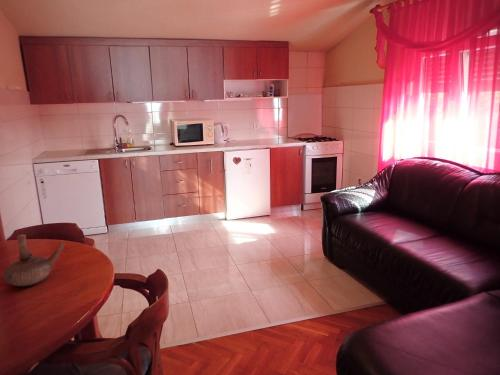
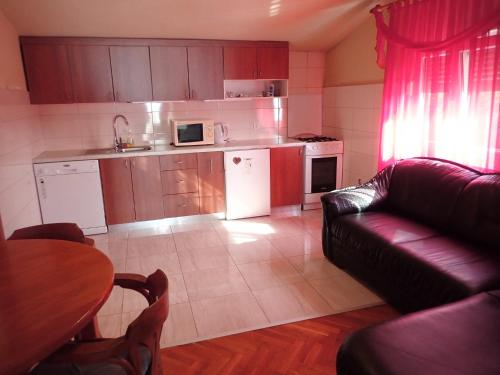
- teapot [2,234,66,287]
